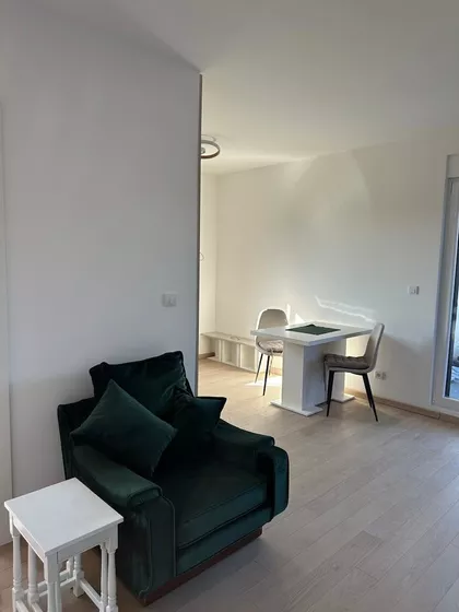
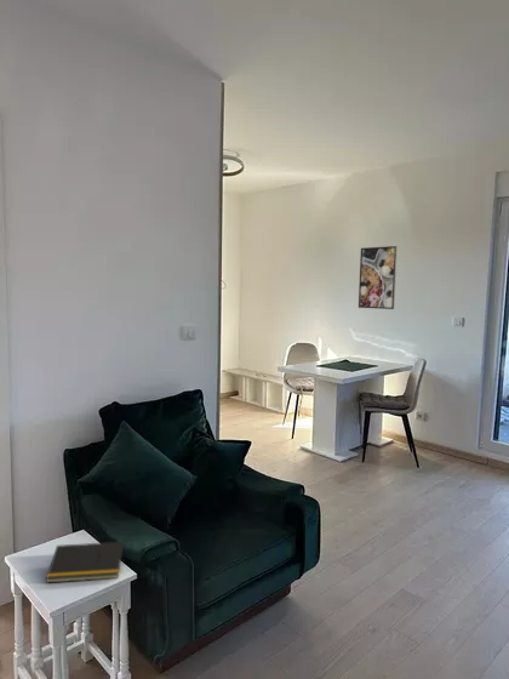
+ notepad [45,541,125,584]
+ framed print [358,245,399,310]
